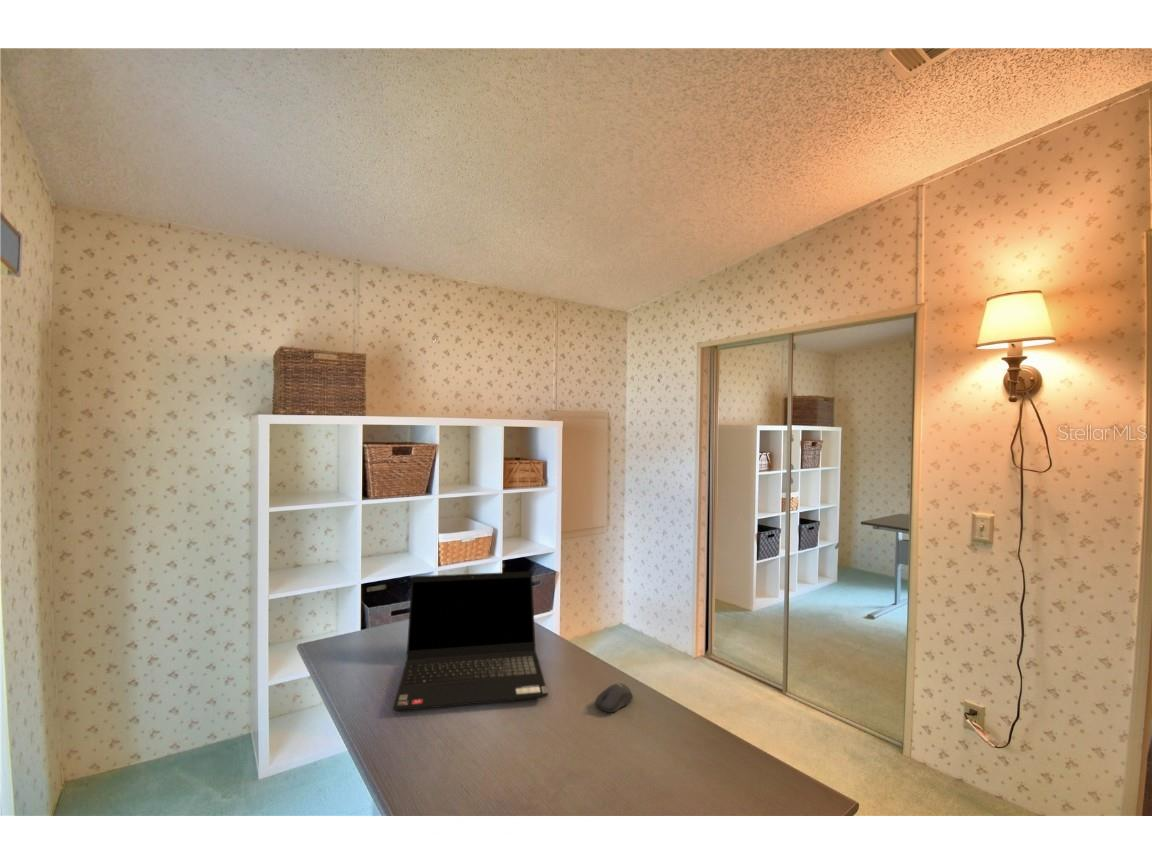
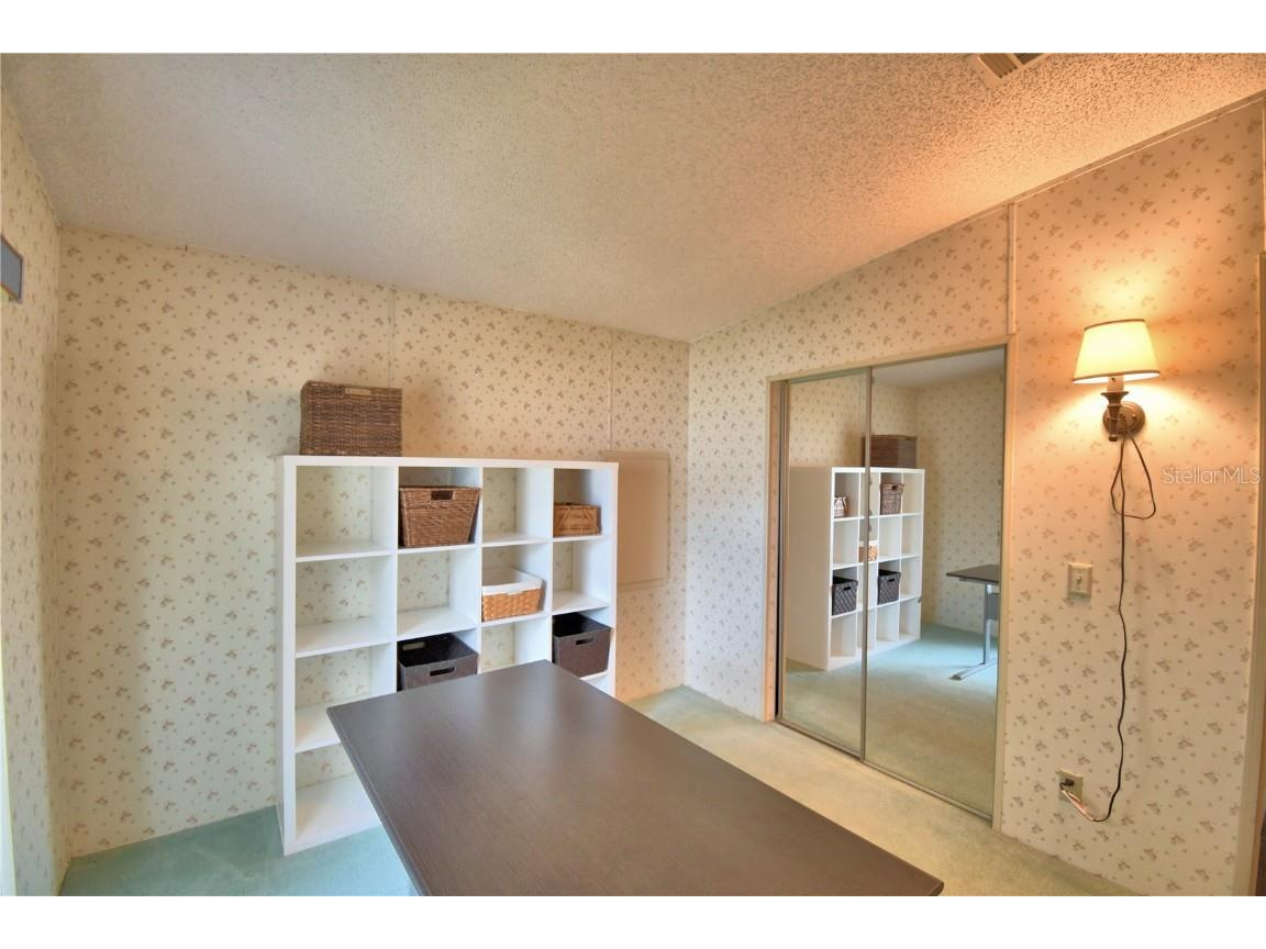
- computer mouse [594,682,634,713]
- laptop computer [392,570,549,712]
